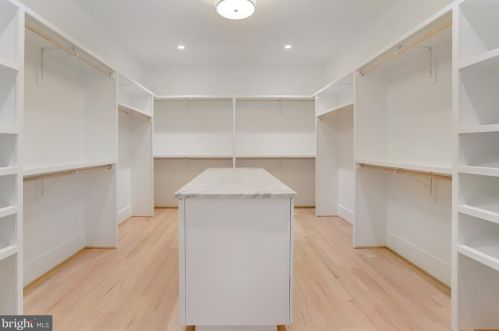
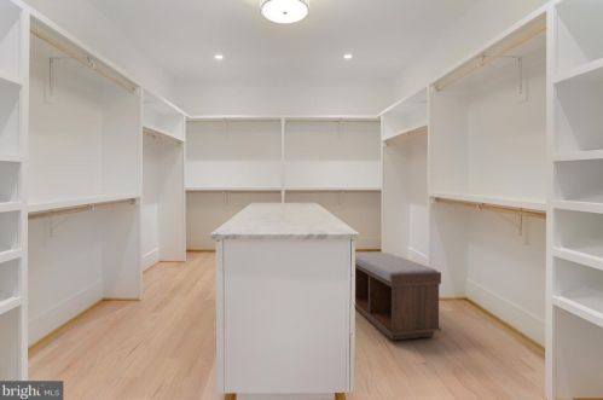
+ bench [354,251,442,342]
